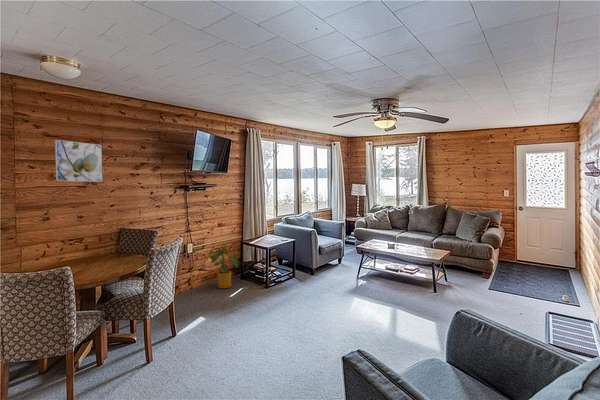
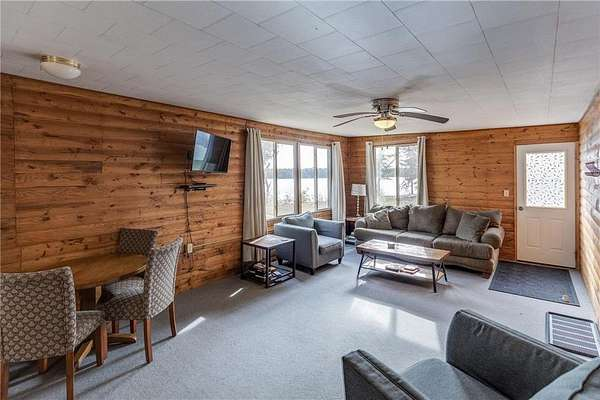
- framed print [54,139,103,183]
- house plant [206,247,239,289]
